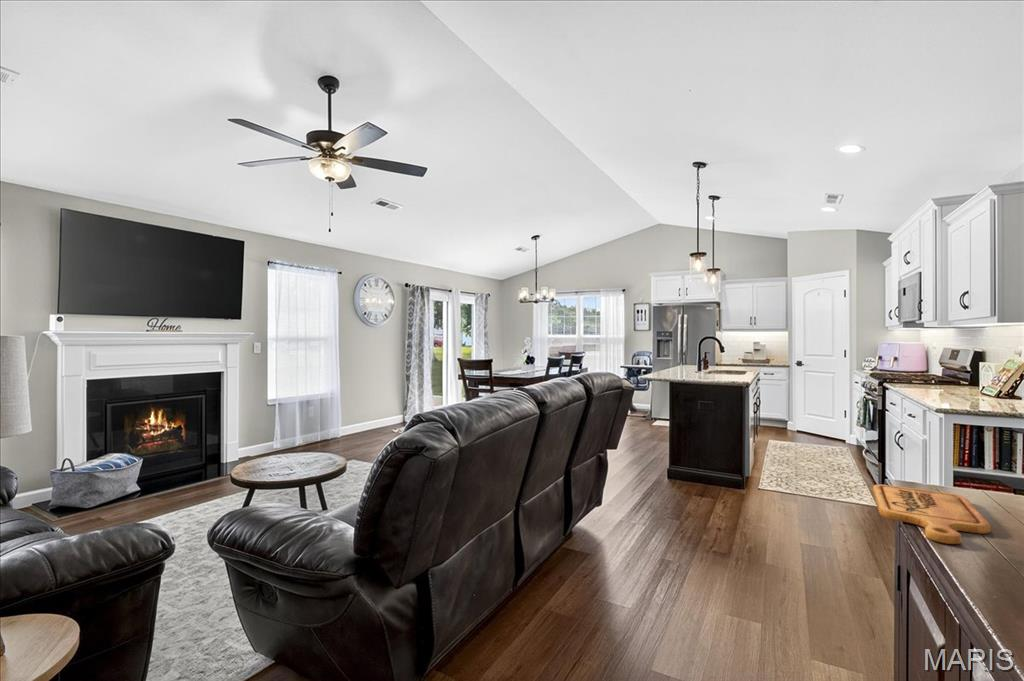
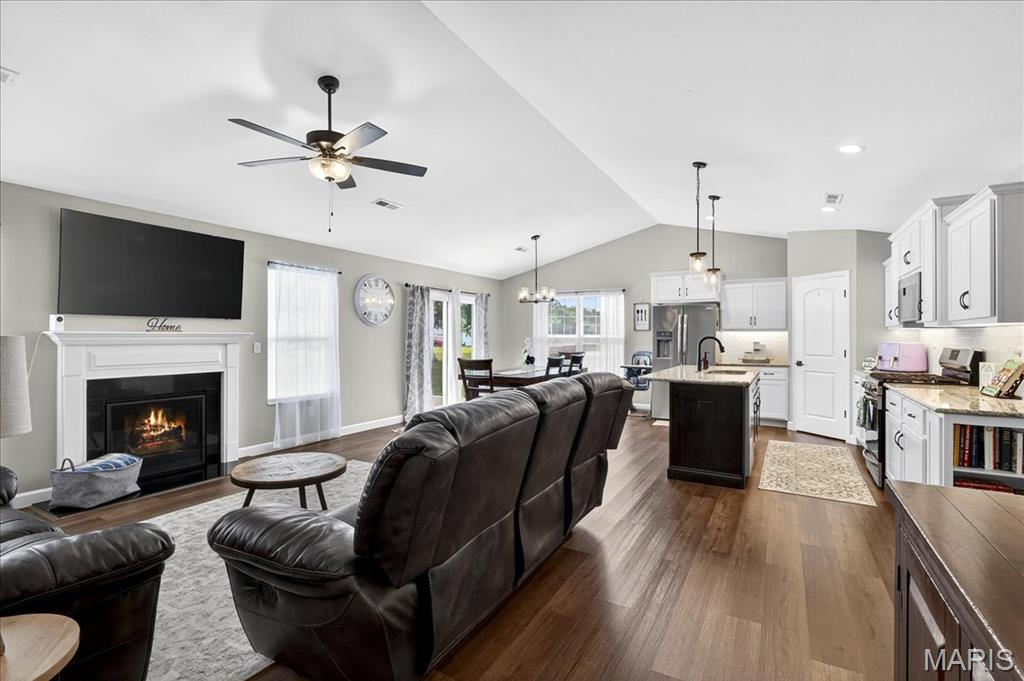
- cutting board [872,484,991,545]
